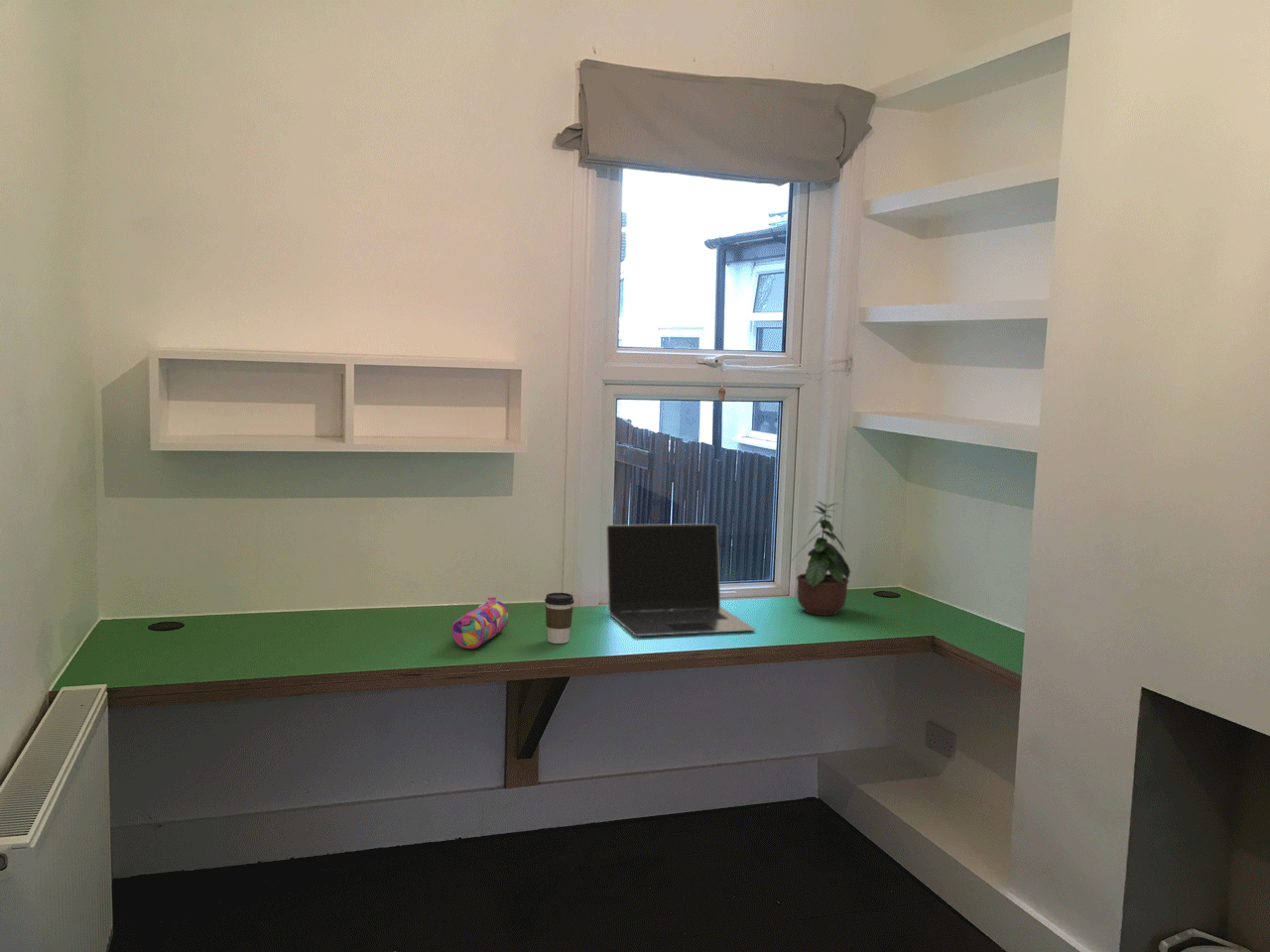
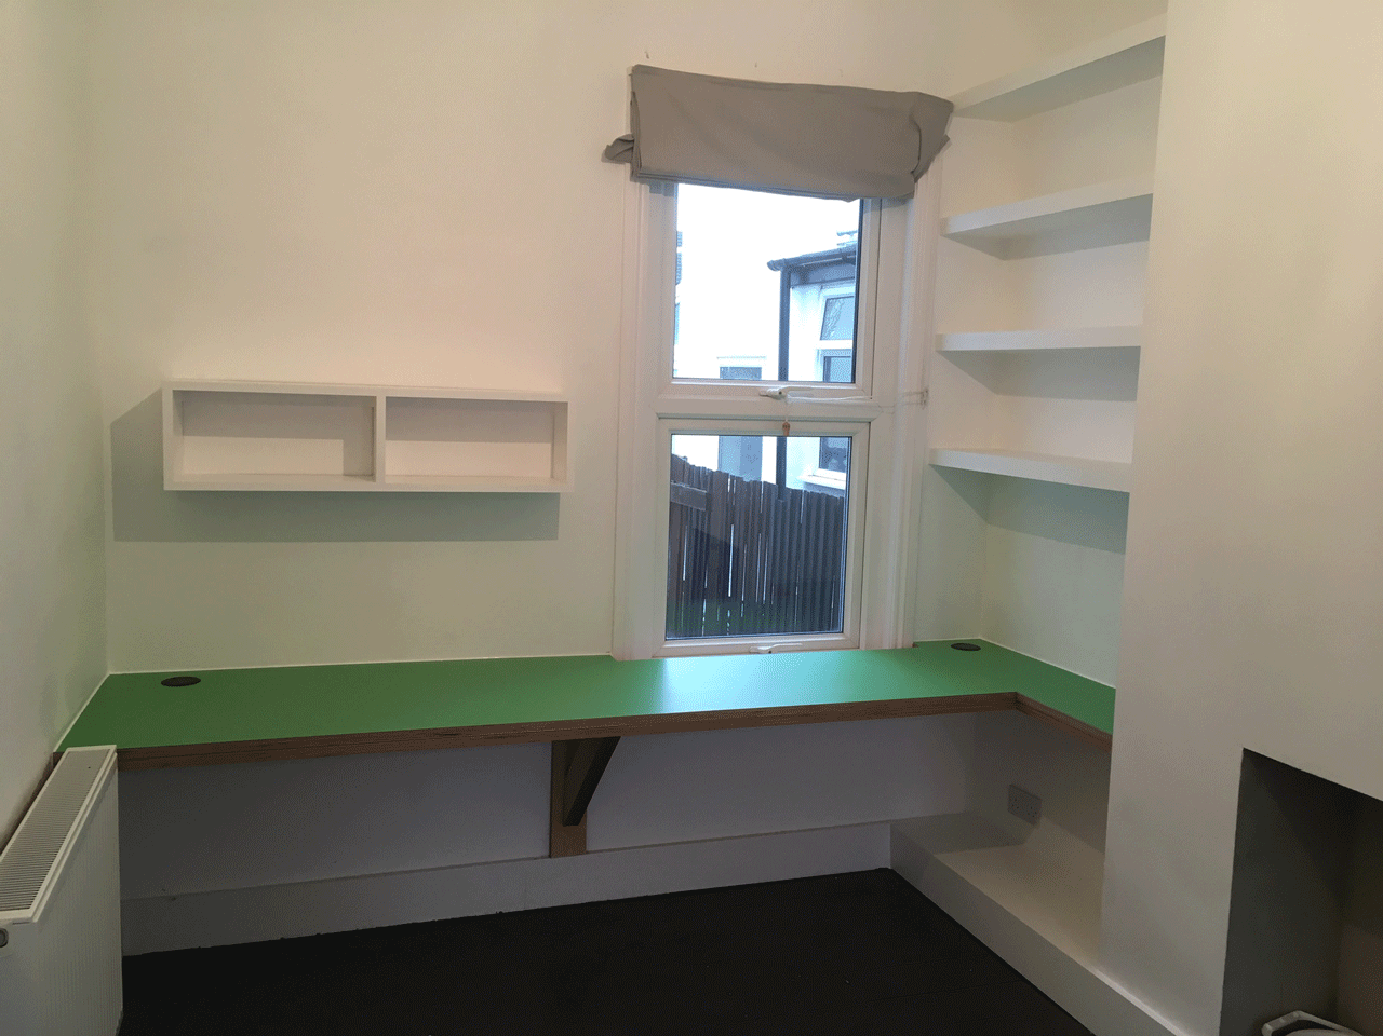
- potted plant [788,497,851,617]
- coffee cup [544,592,574,645]
- laptop [605,523,756,637]
- pencil case [450,596,509,650]
